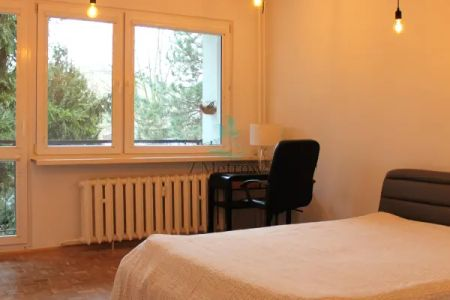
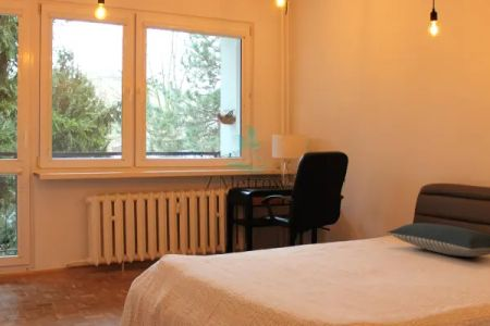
+ pillow [387,222,490,258]
